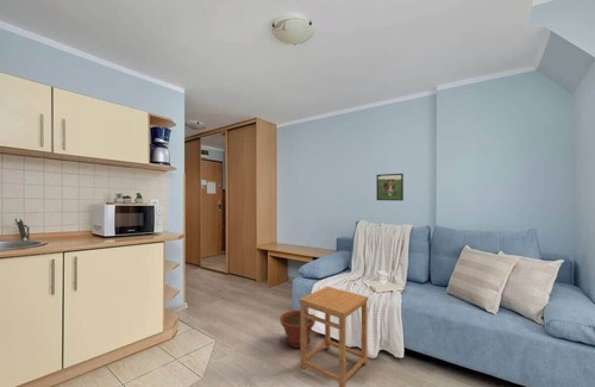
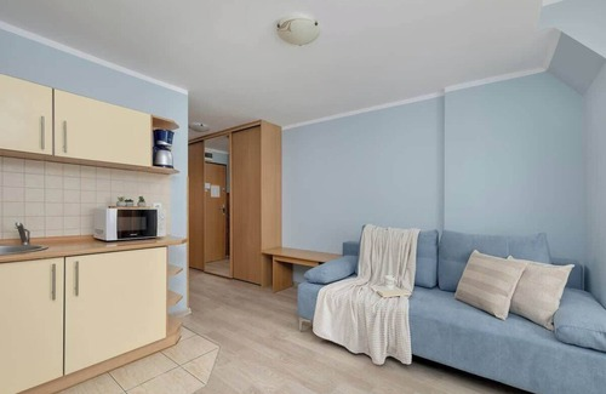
- side table [299,286,369,387]
- plant pot [278,308,317,349]
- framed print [375,173,405,201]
